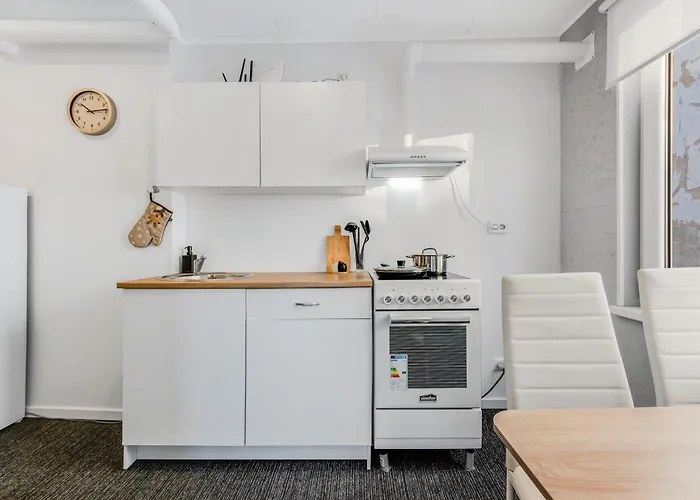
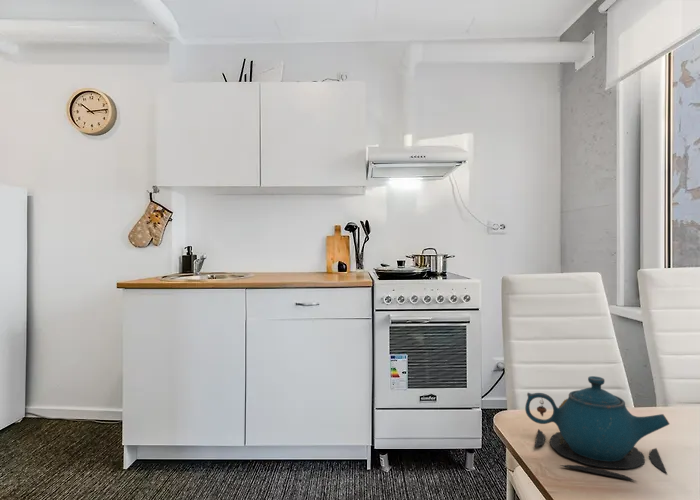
+ teapot [524,375,670,483]
